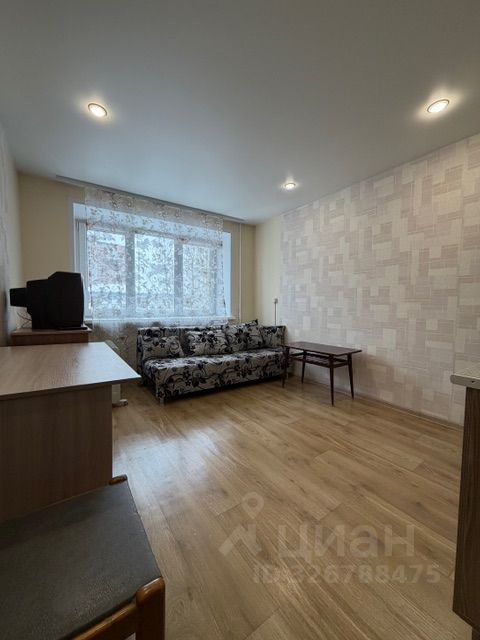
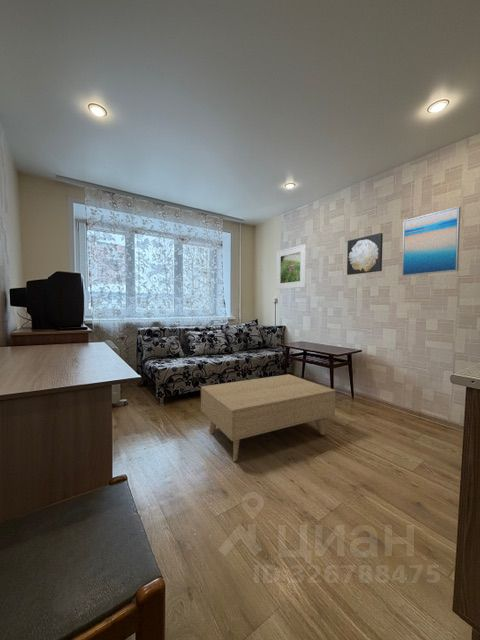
+ wall art [401,206,462,277]
+ wall art [346,232,384,276]
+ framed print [275,243,307,291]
+ coffee table [200,373,336,462]
